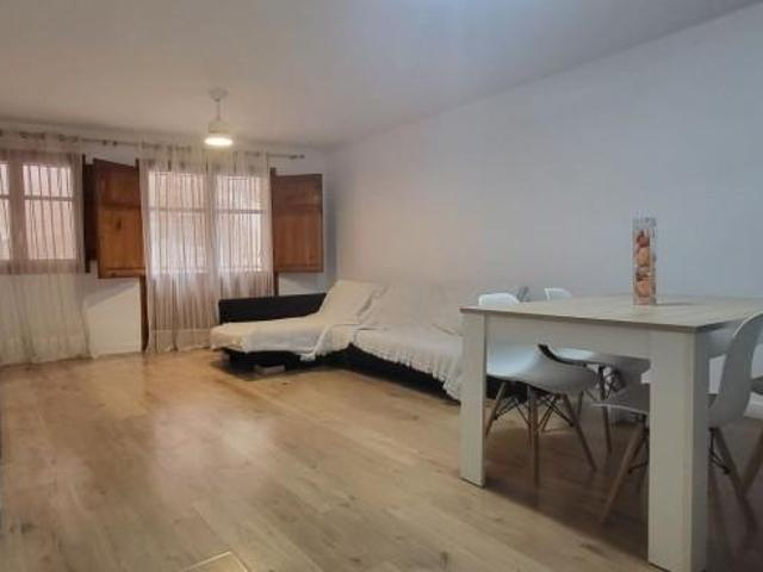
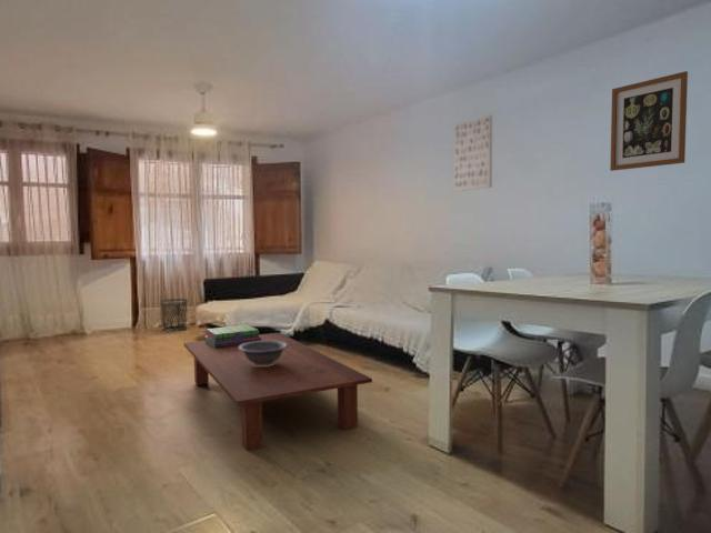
+ coffee table [183,332,373,452]
+ stack of books [203,324,261,348]
+ wall art [609,70,689,172]
+ waste bin [159,298,190,332]
+ decorative bowl [239,341,288,366]
+ wall art [453,114,493,192]
